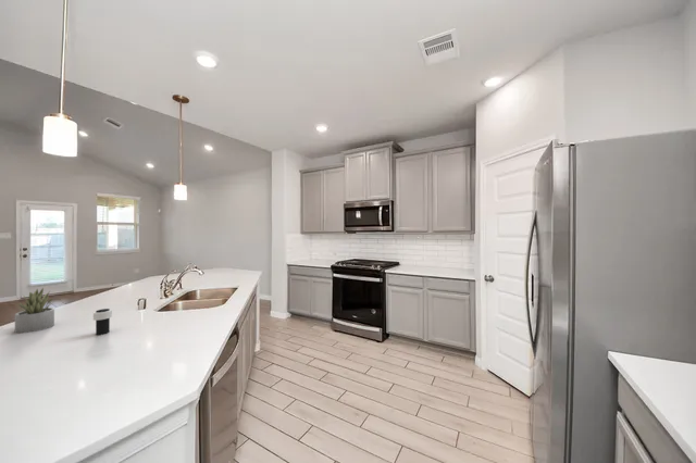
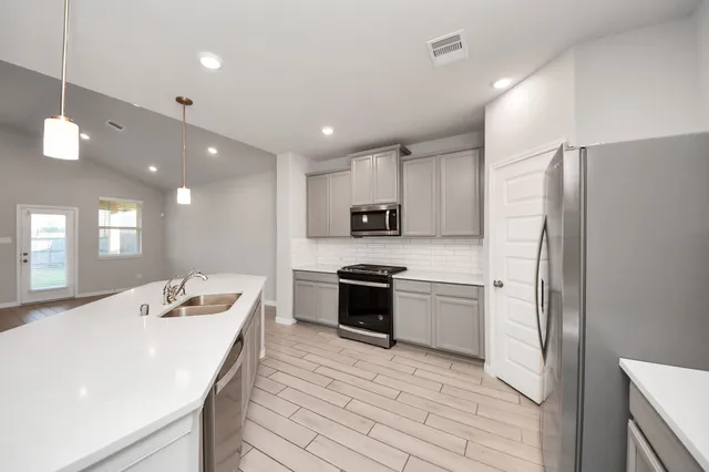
- cup [92,308,113,336]
- succulent plant [14,287,55,334]
